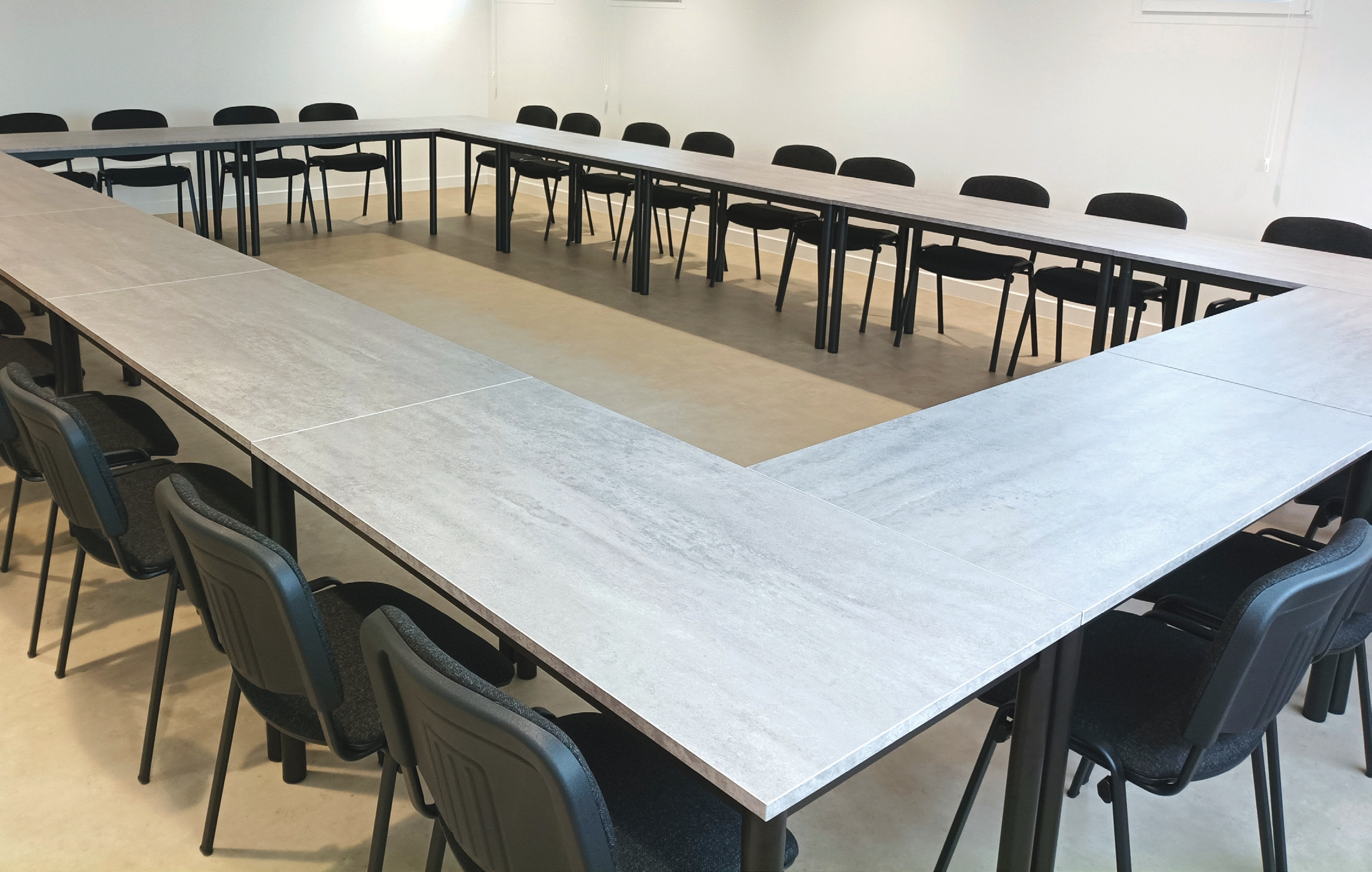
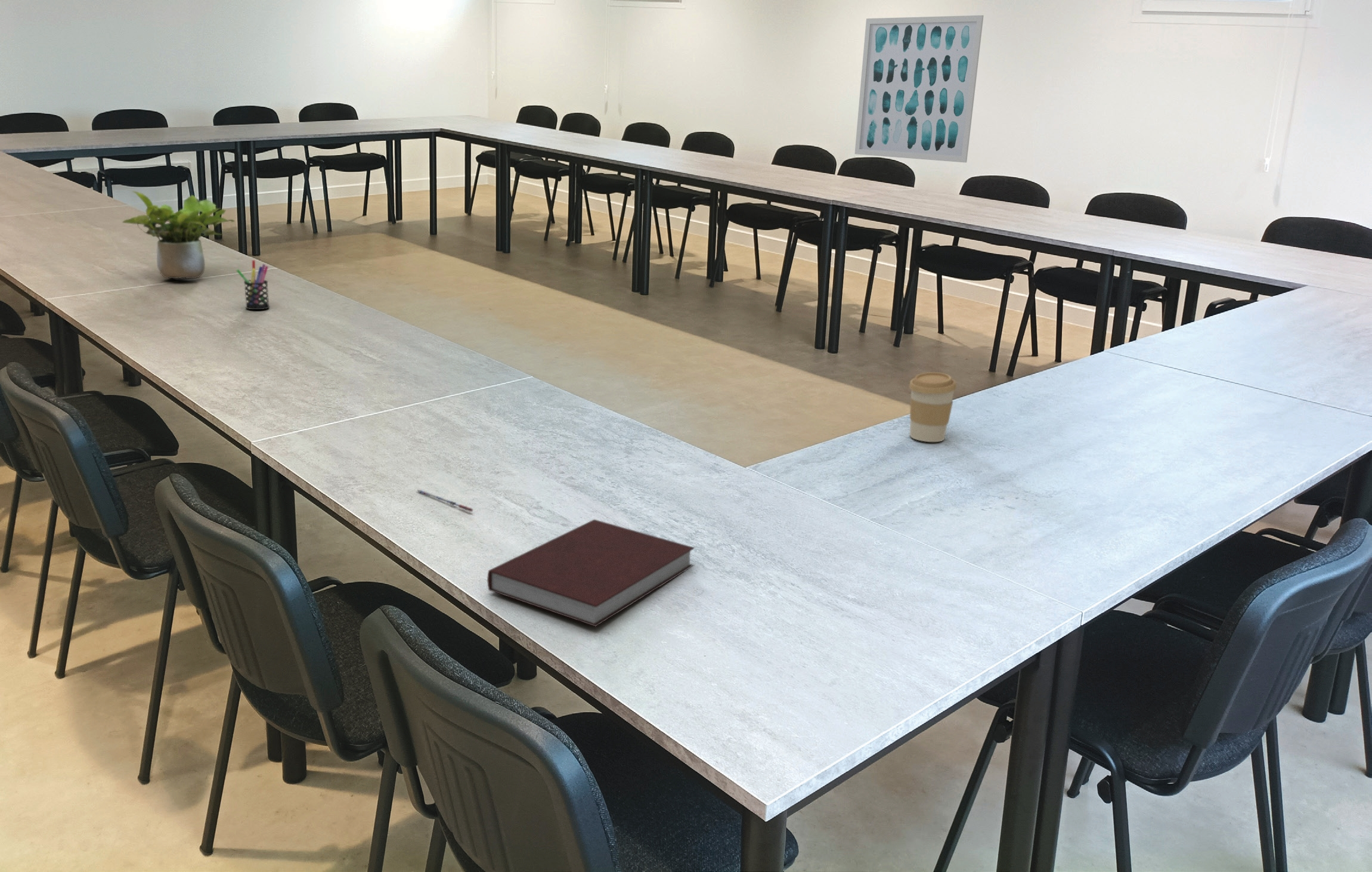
+ pen [417,489,474,512]
+ notebook [487,519,695,627]
+ coffee cup [909,372,957,443]
+ potted plant [122,190,236,279]
+ wall art [854,15,984,163]
+ pen holder [236,259,270,310]
